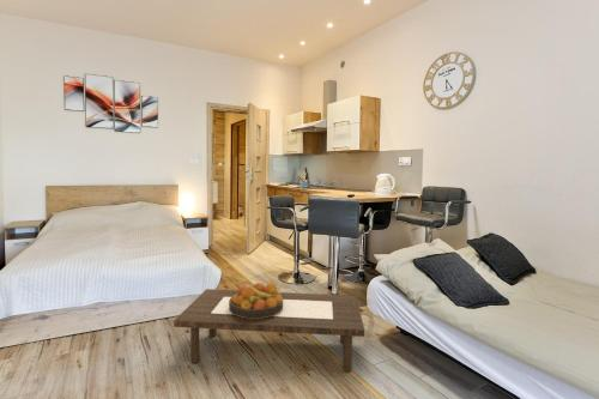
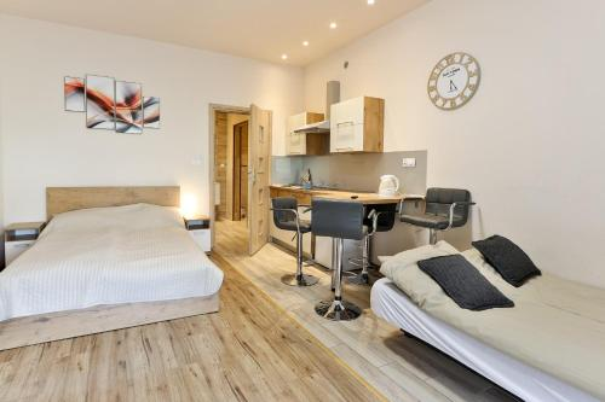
- coffee table [173,288,365,374]
- fruit bowl [229,282,283,319]
